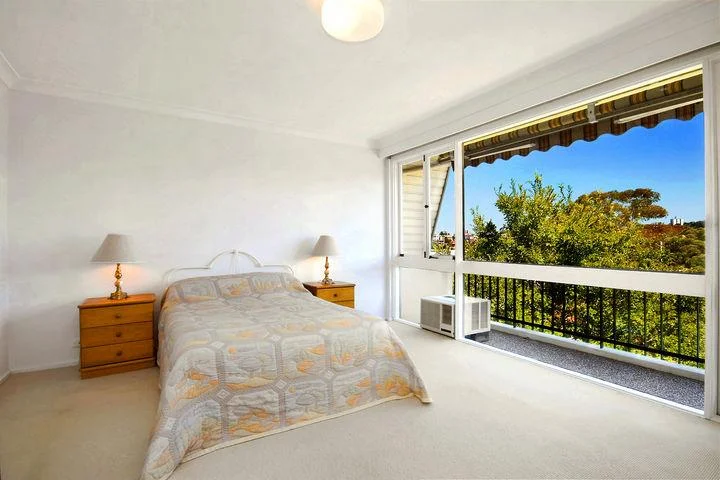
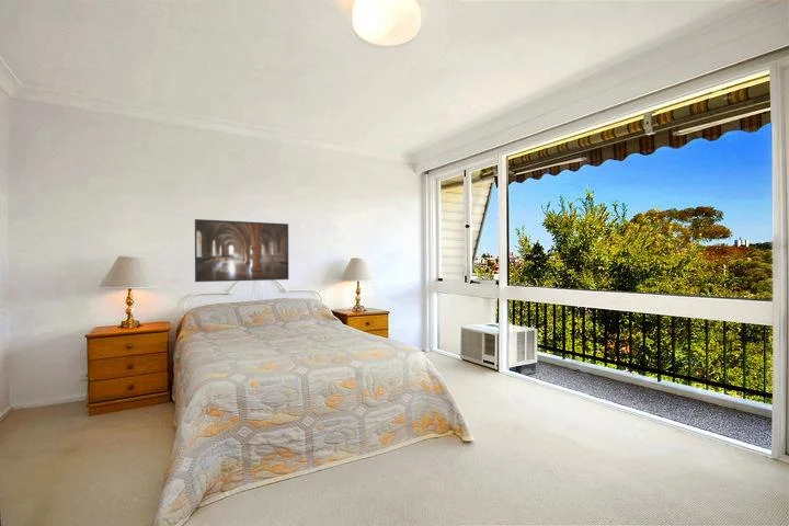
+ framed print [194,218,289,283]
